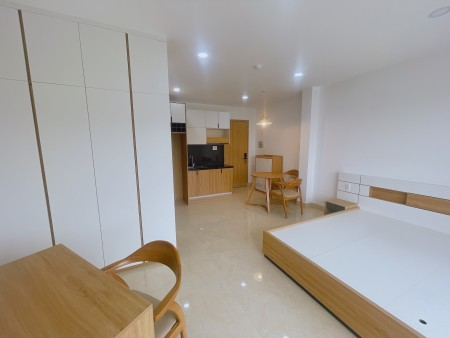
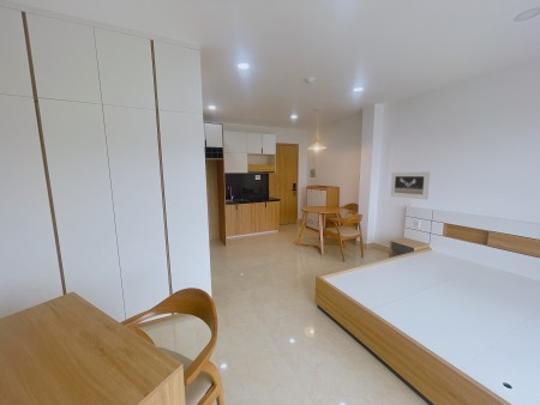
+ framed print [389,170,431,201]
